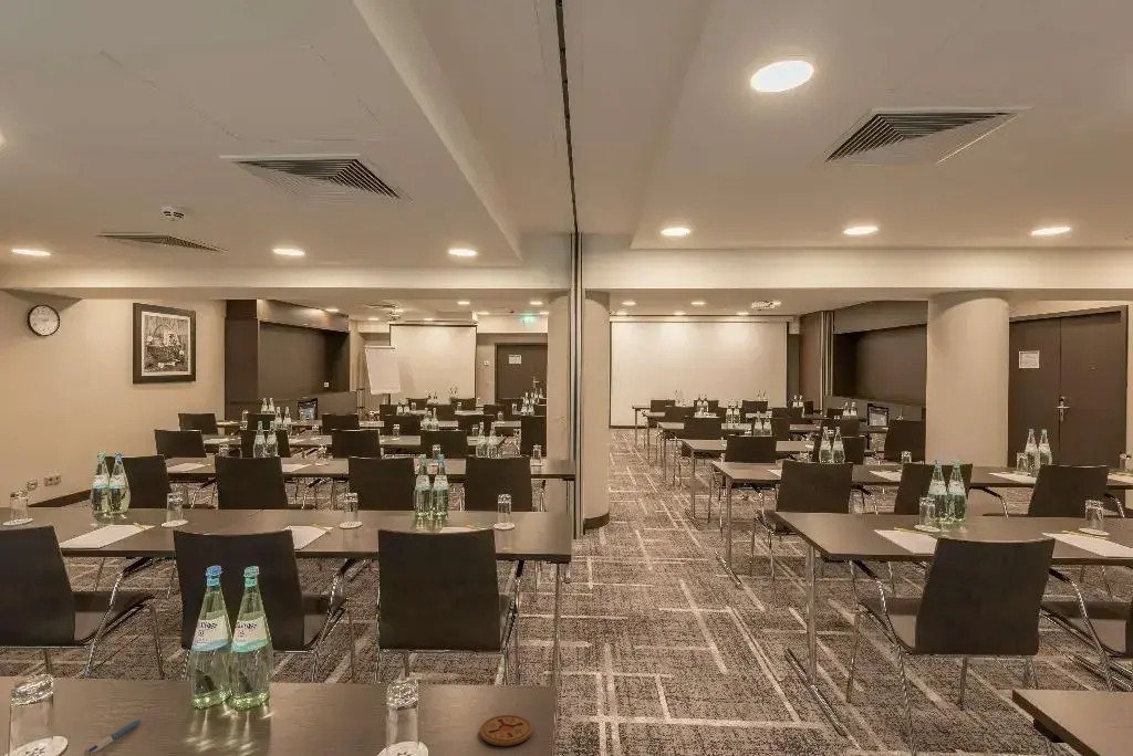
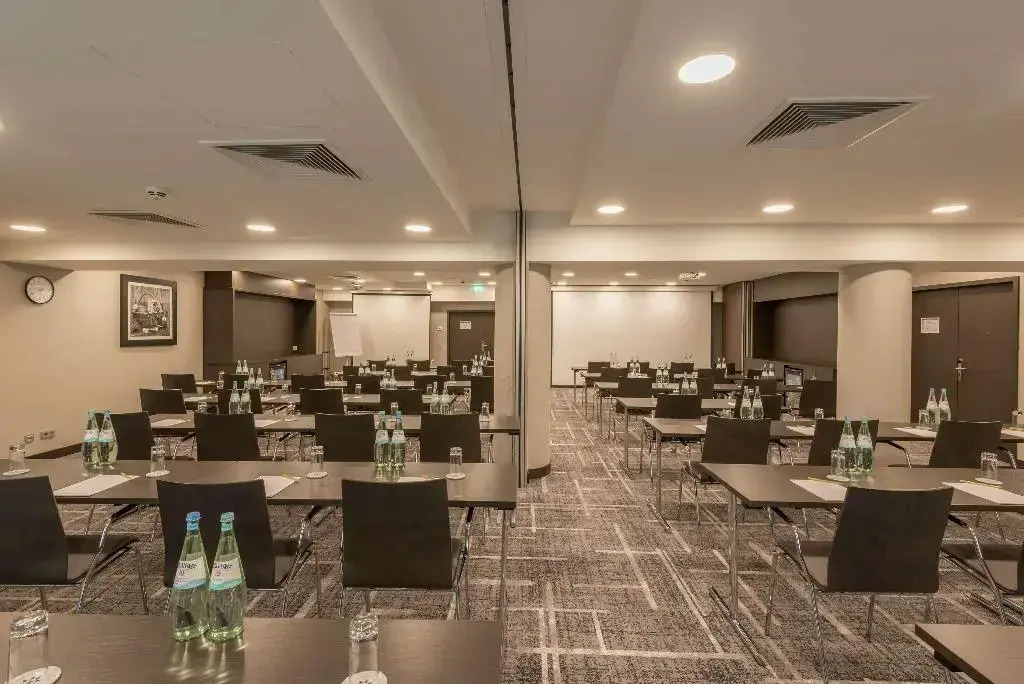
- coaster [479,714,533,747]
- pen [82,718,143,756]
